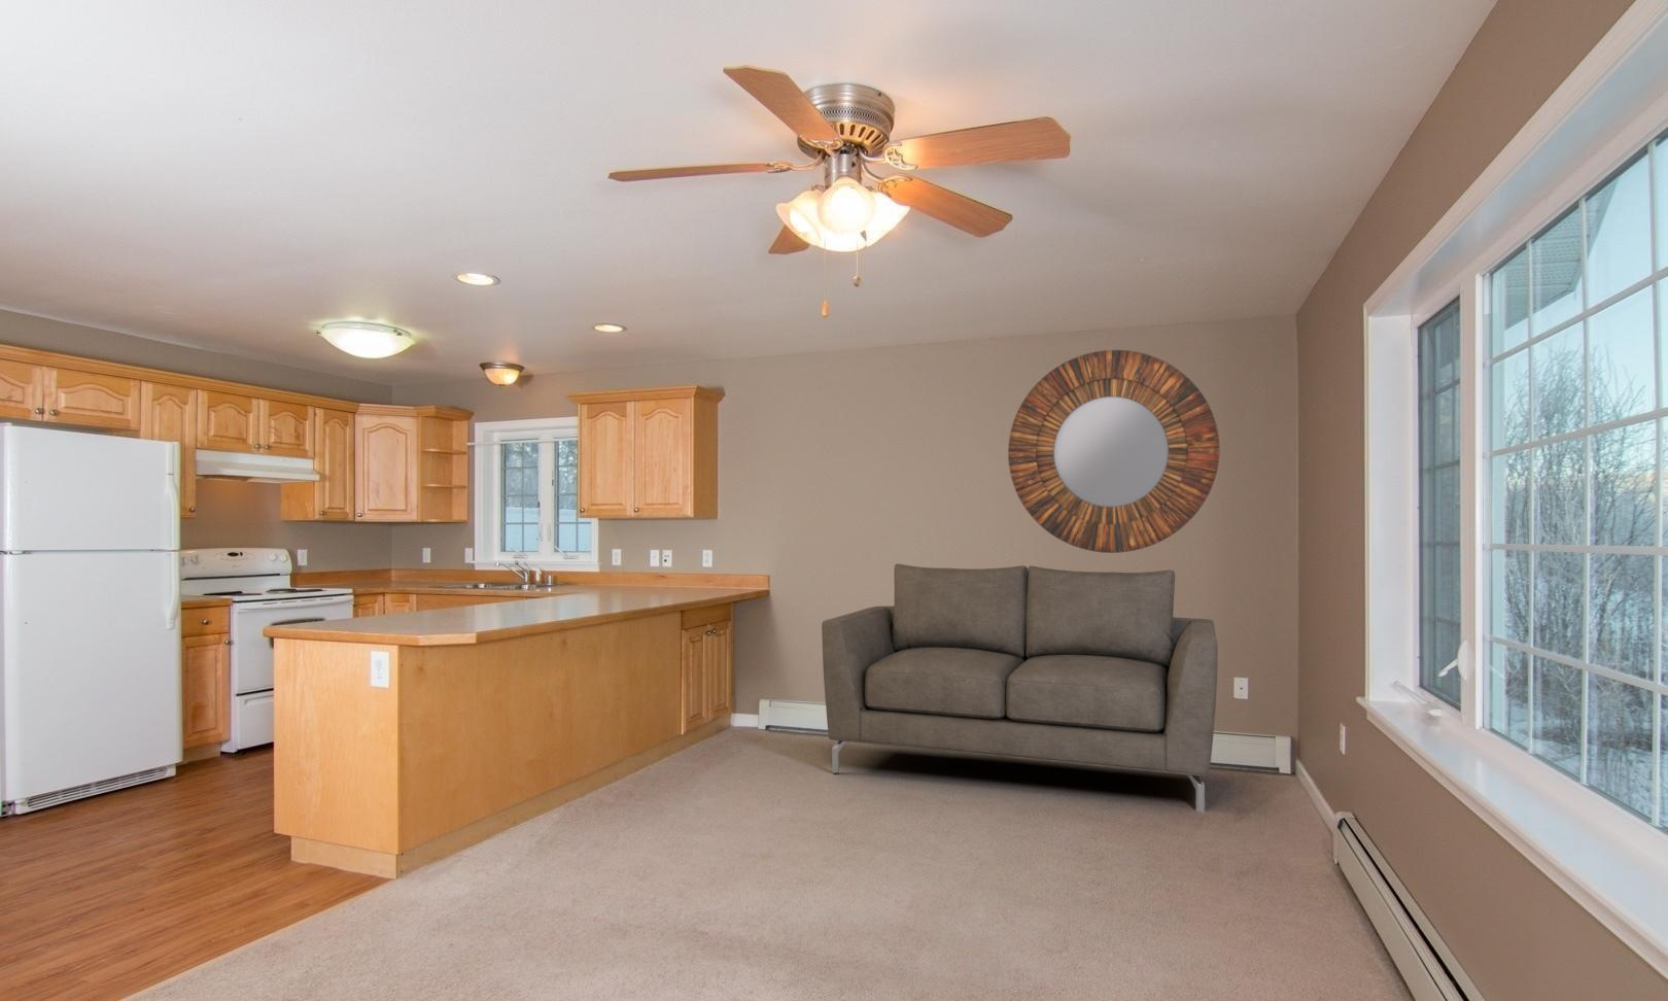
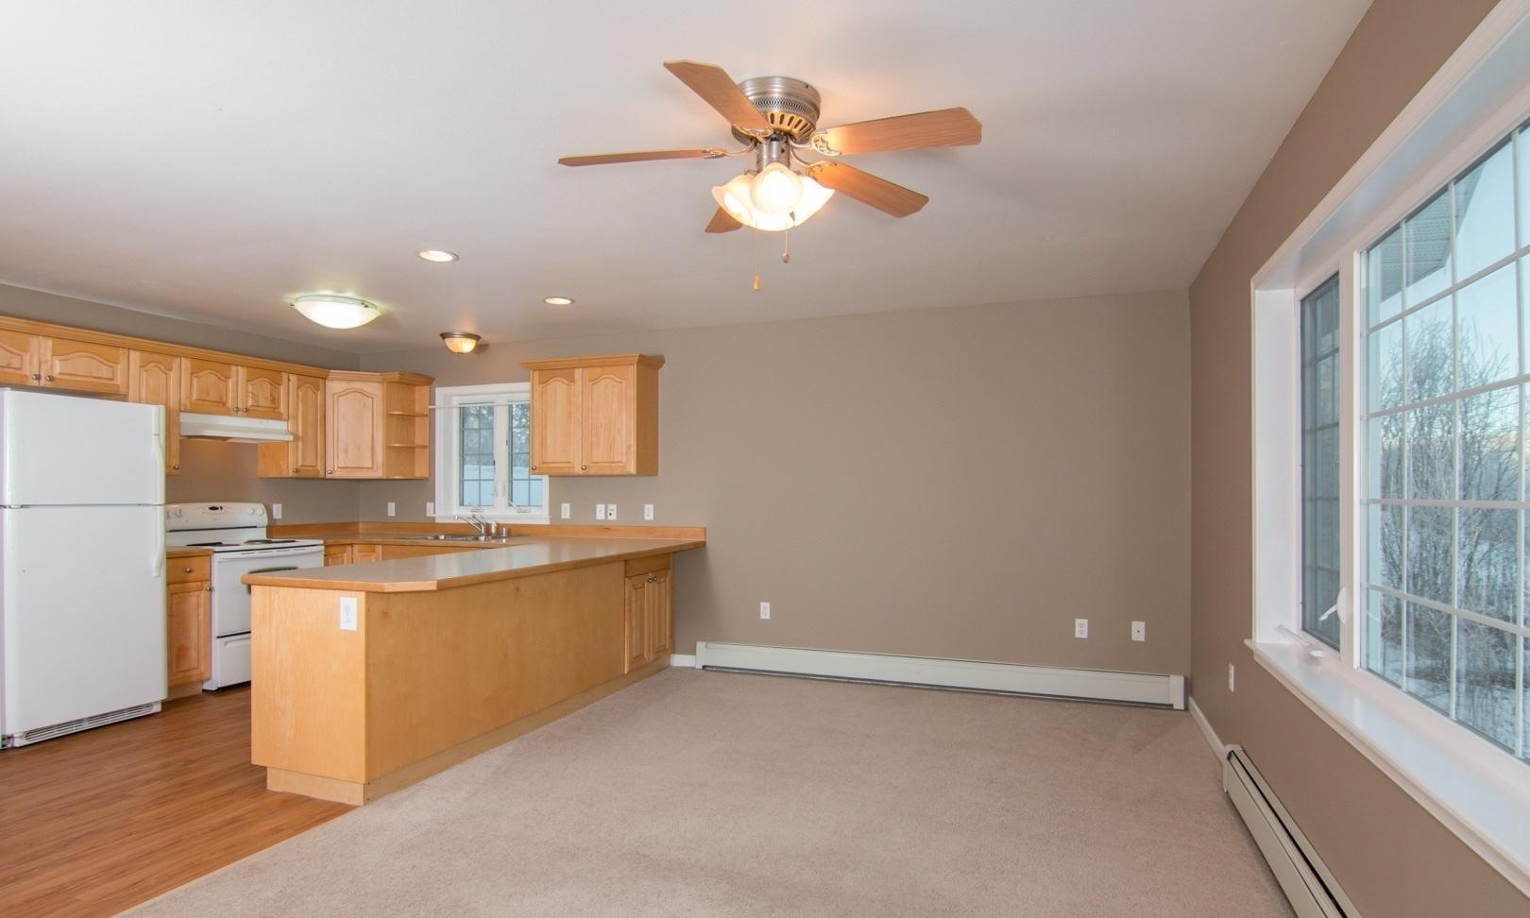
- home mirror [1007,349,1220,554]
- sofa [821,564,1219,813]
